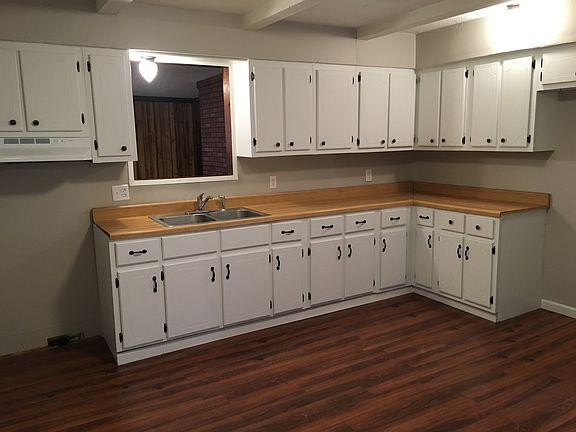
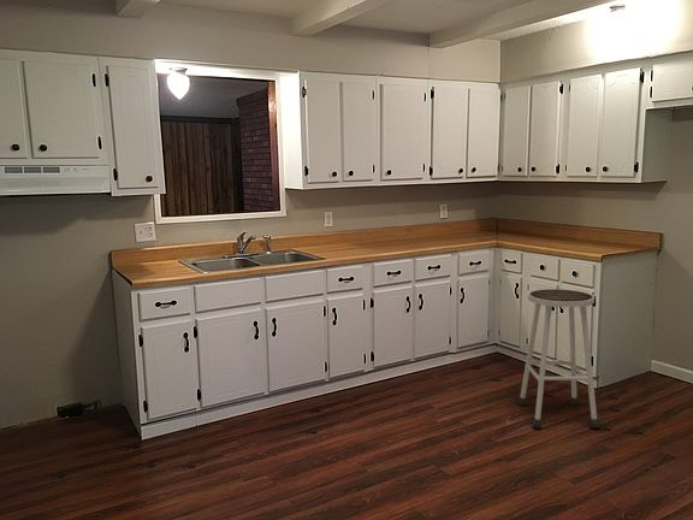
+ stool [516,288,600,430]
